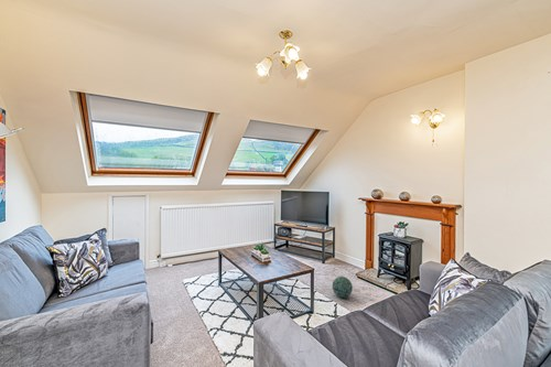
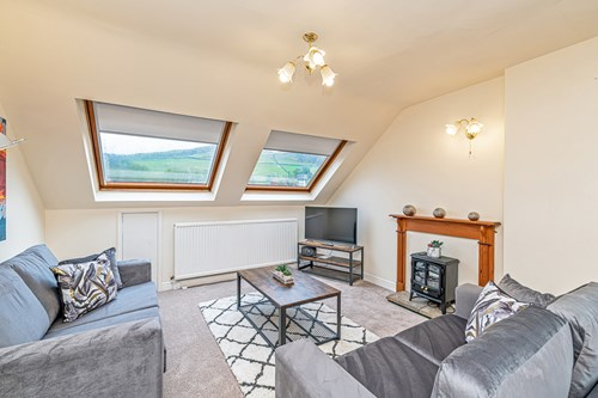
- ball [332,276,354,299]
